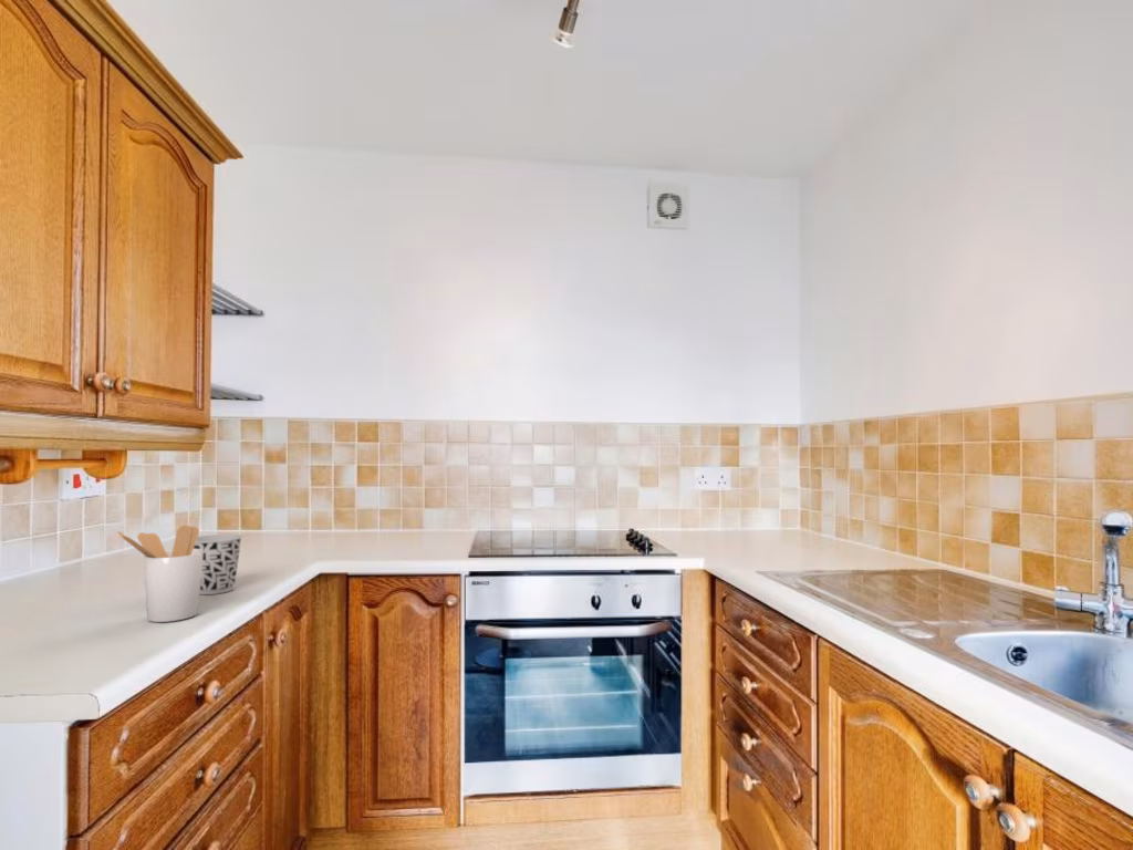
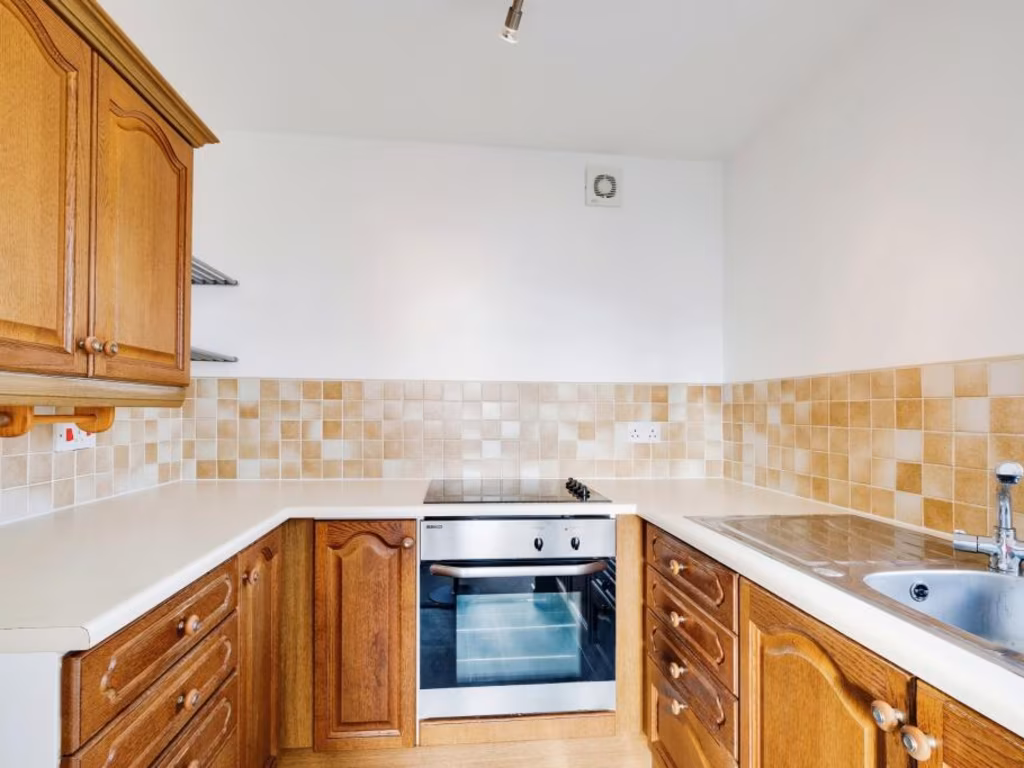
- cup [194,533,243,595]
- utensil holder [116,524,204,623]
